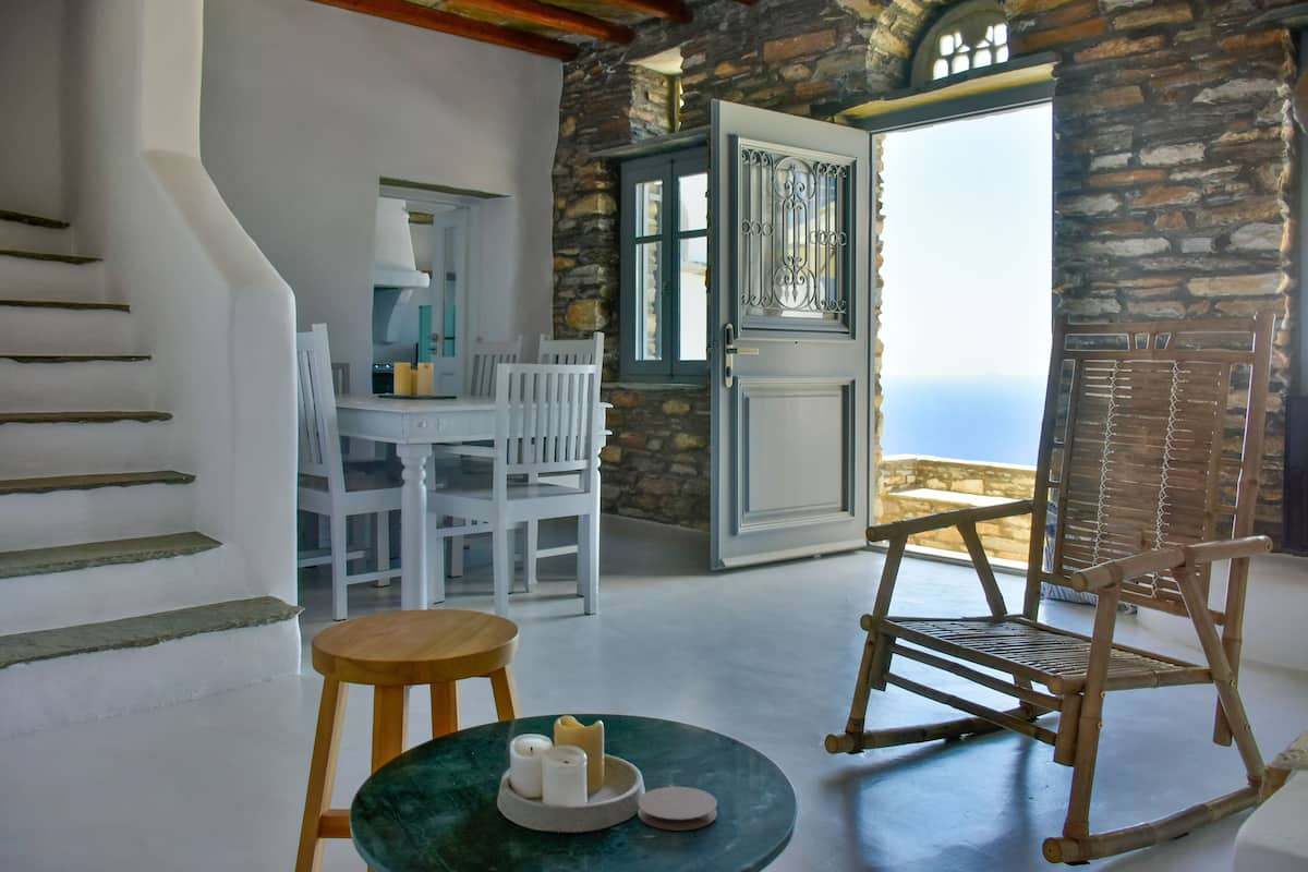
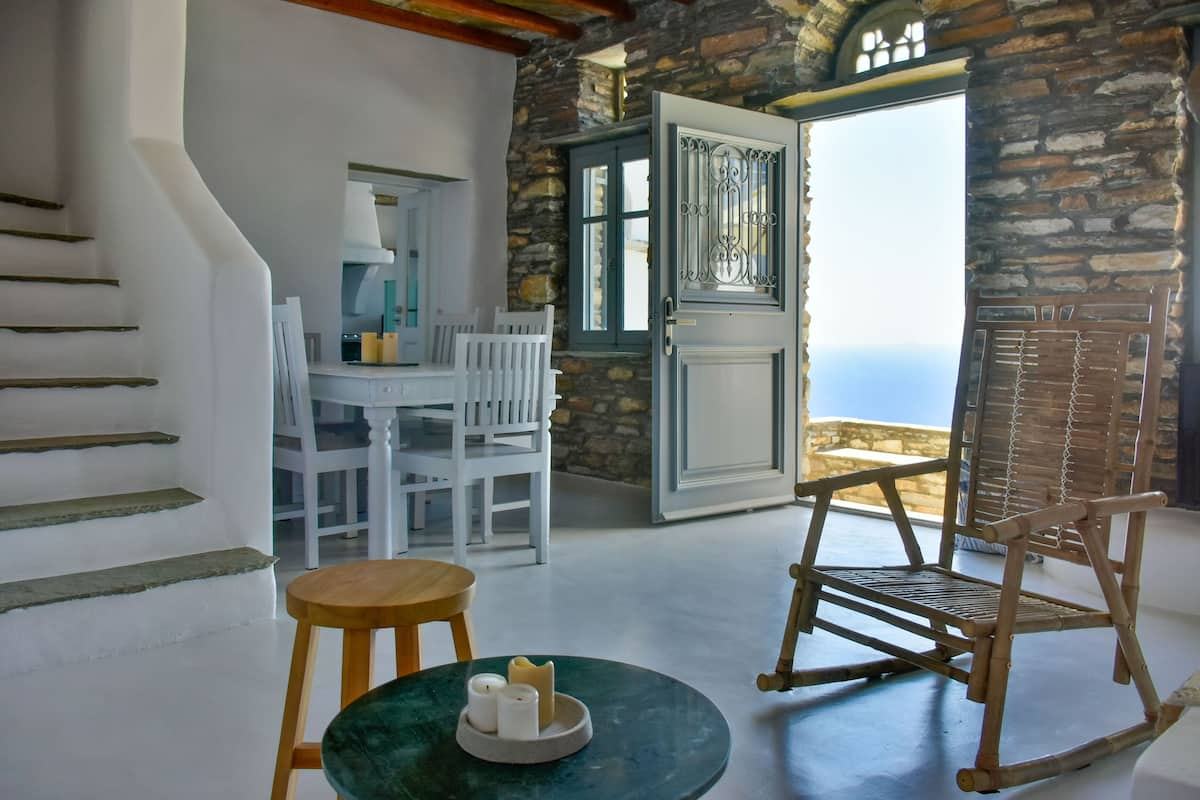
- coaster [637,786,718,832]
